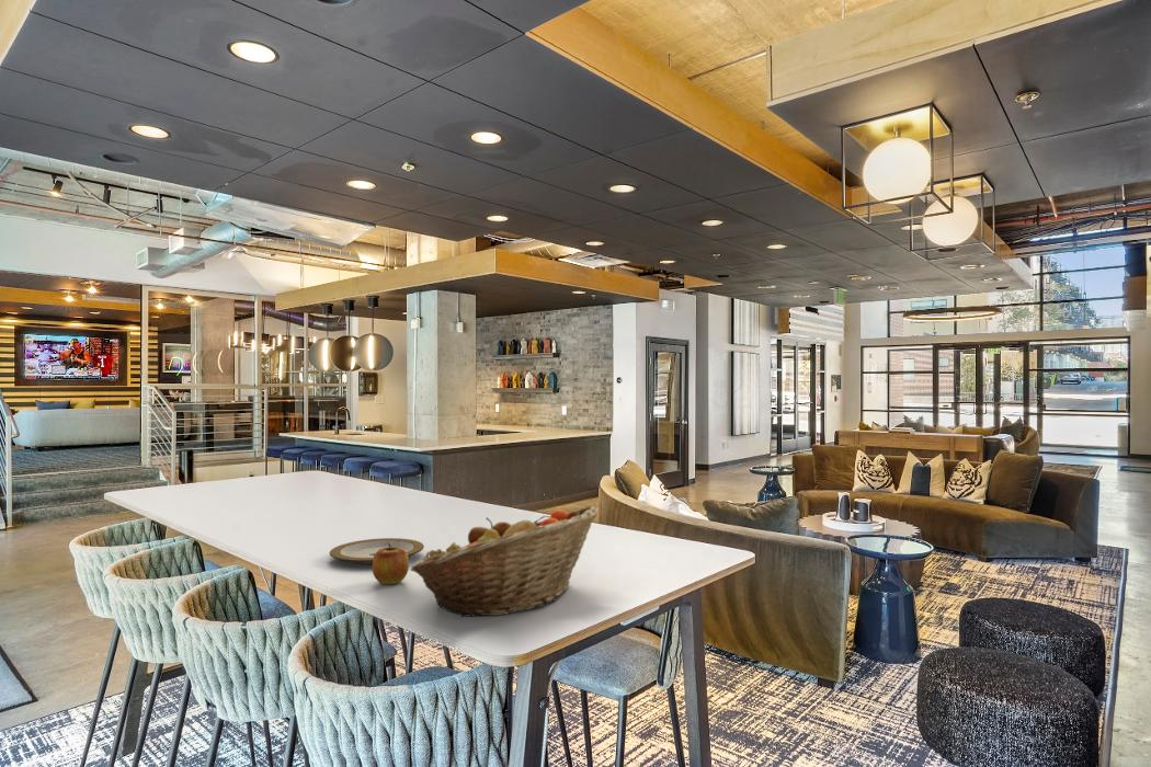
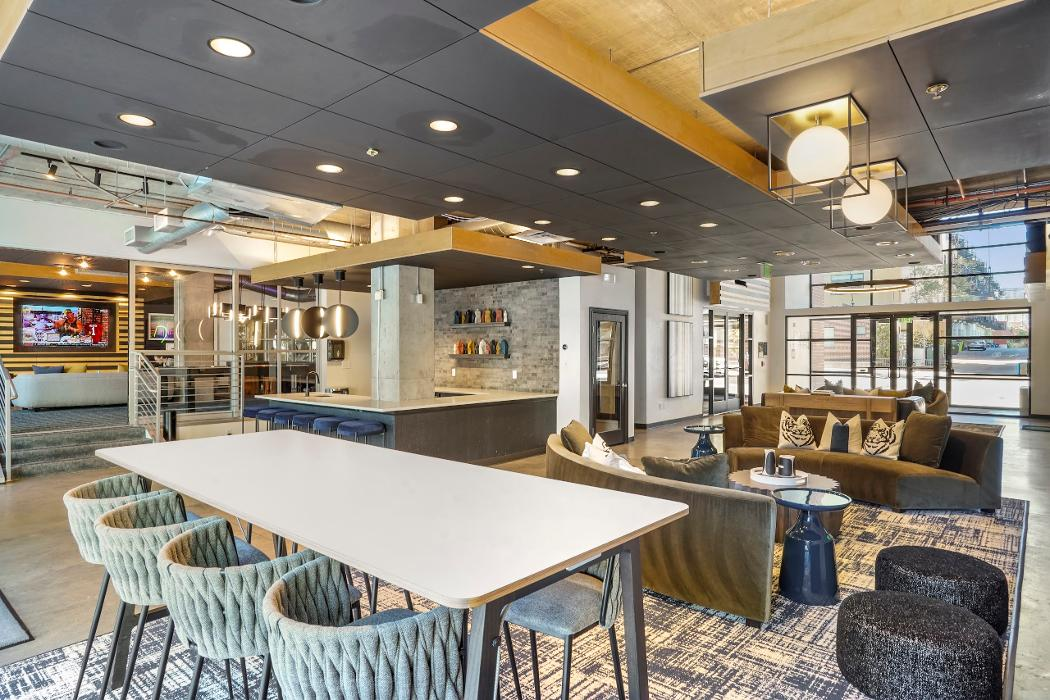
- plate [329,537,425,565]
- apple [372,543,410,585]
- fruit basket [409,504,600,618]
